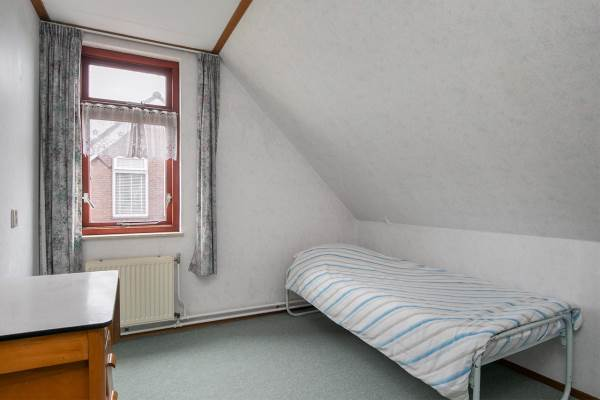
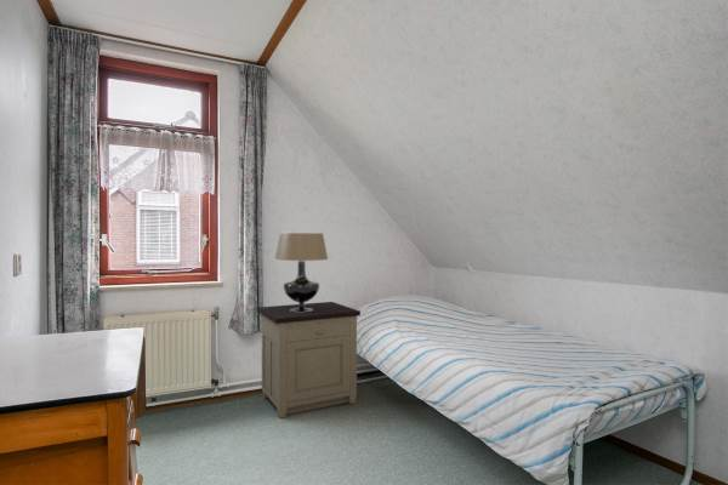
+ table lamp [274,232,329,313]
+ nightstand [256,301,362,420]
